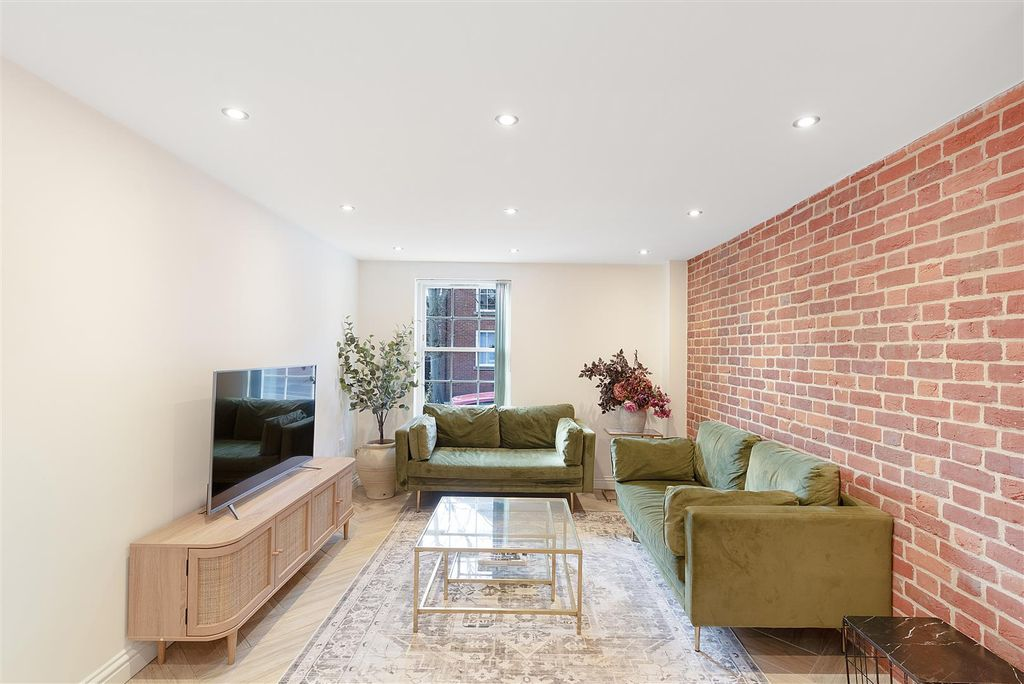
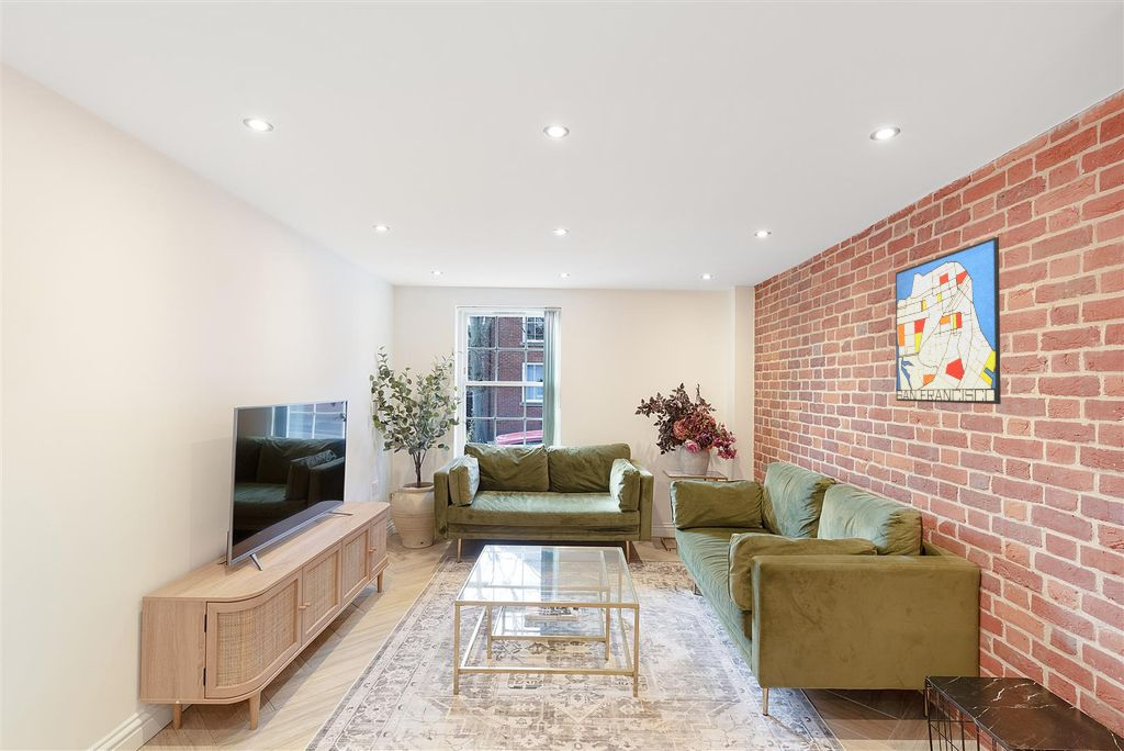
+ wall art [895,236,1002,405]
